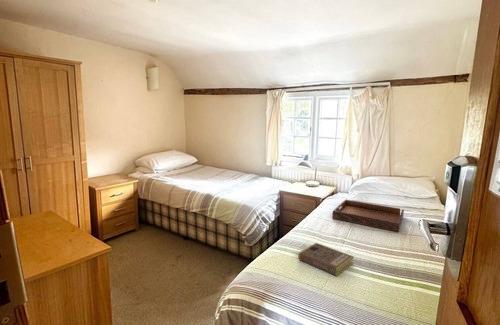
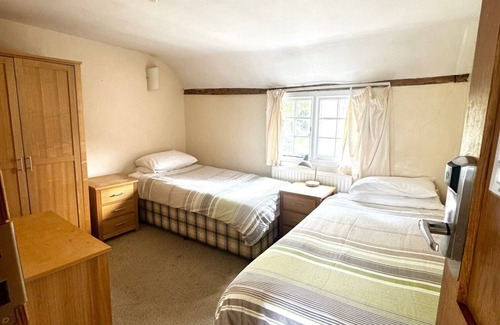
- book [297,242,355,277]
- serving tray [331,199,405,233]
